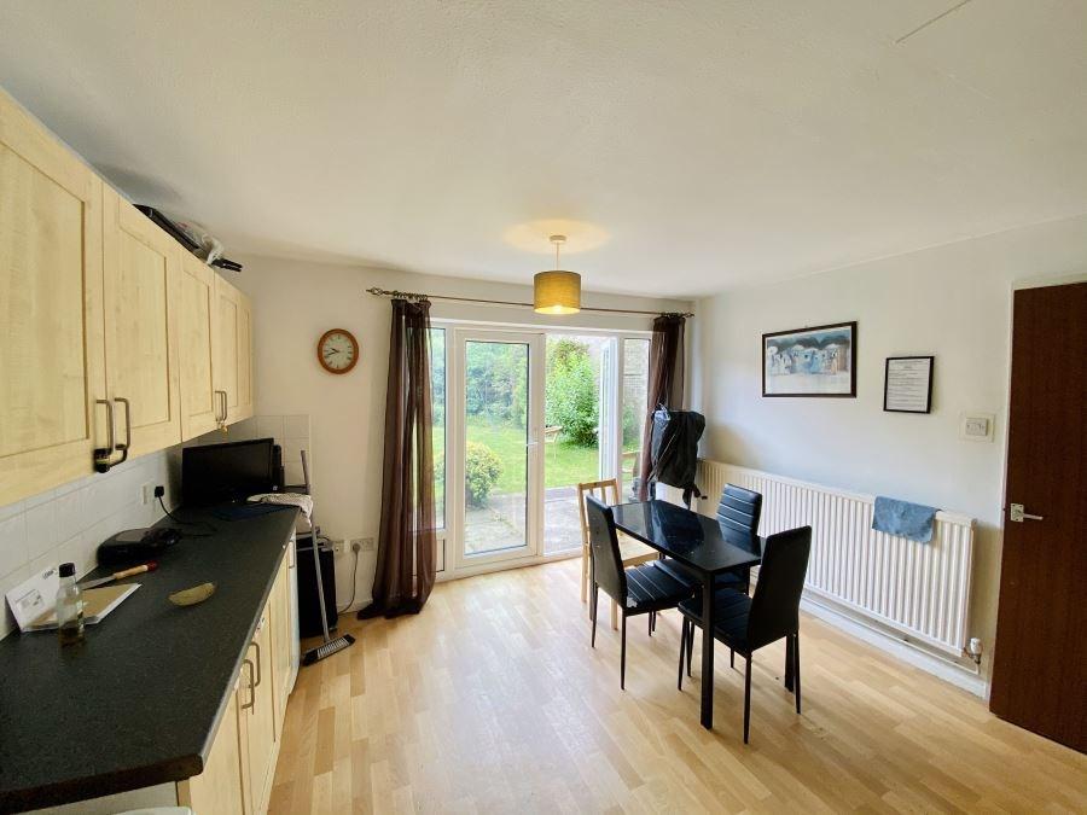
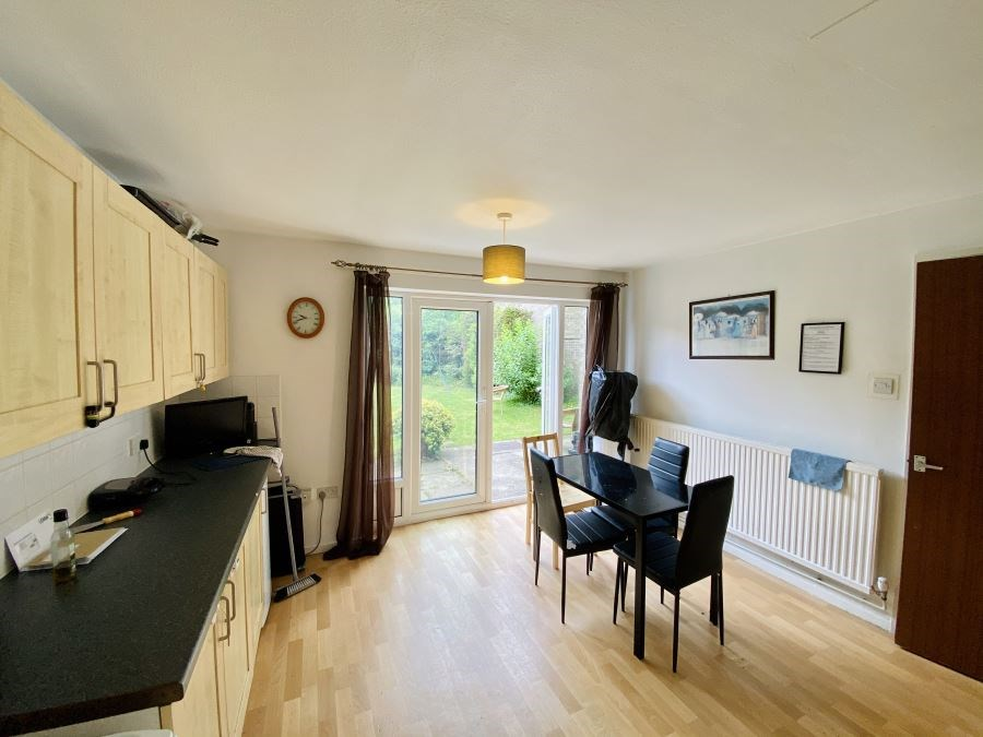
- banana [168,580,219,606]
